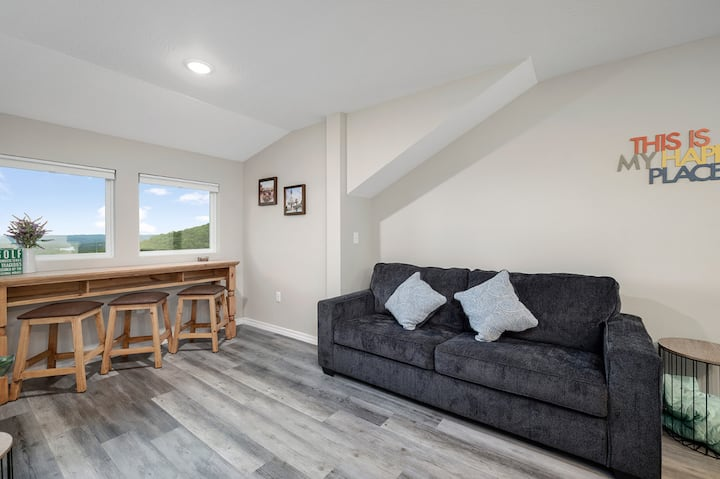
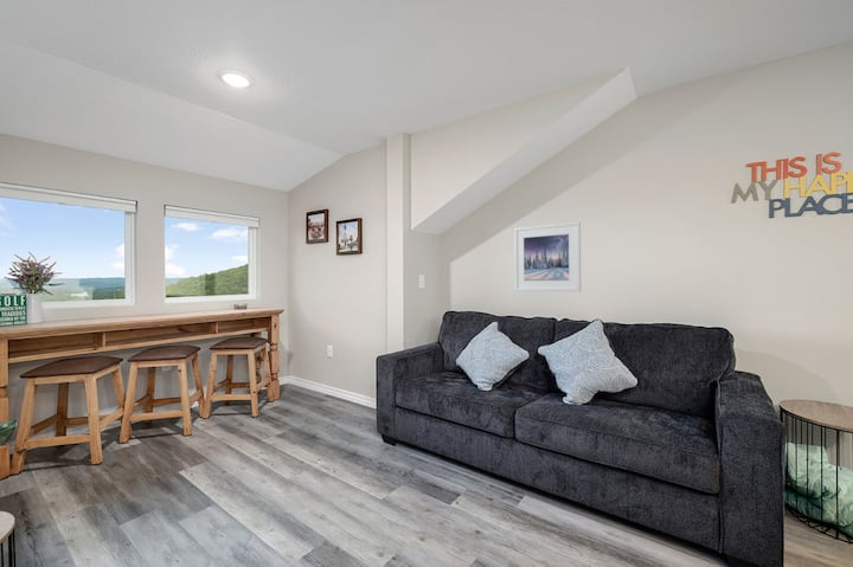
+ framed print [513,220,582,292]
